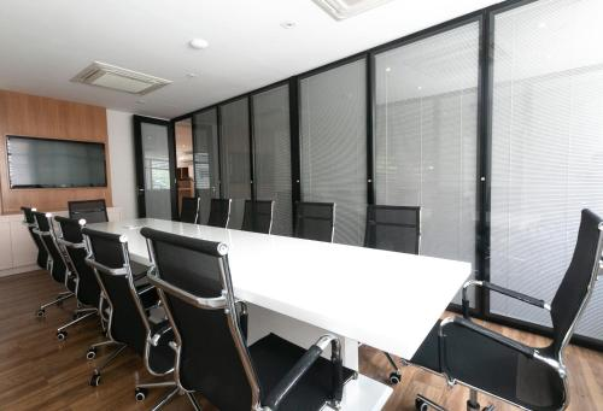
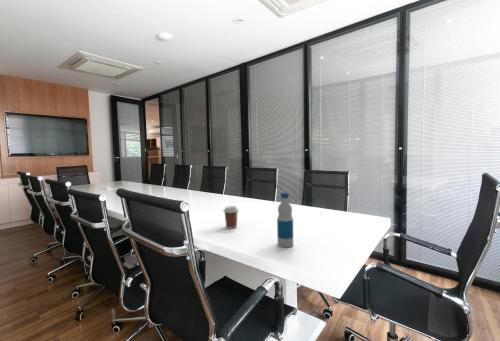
+ coffee cup [222,205,240,229]
+ bottle [276,192,294,248]
